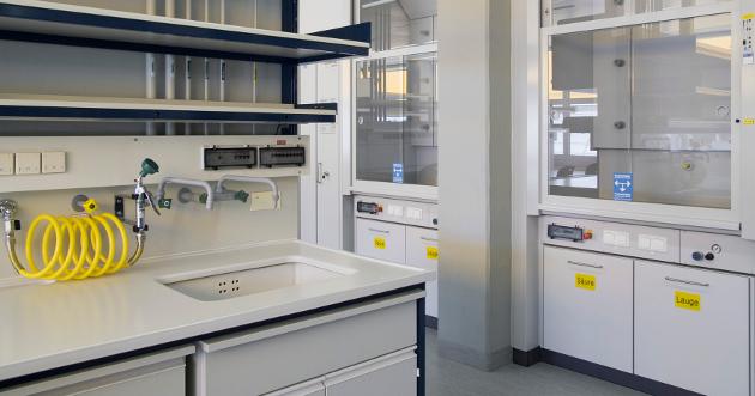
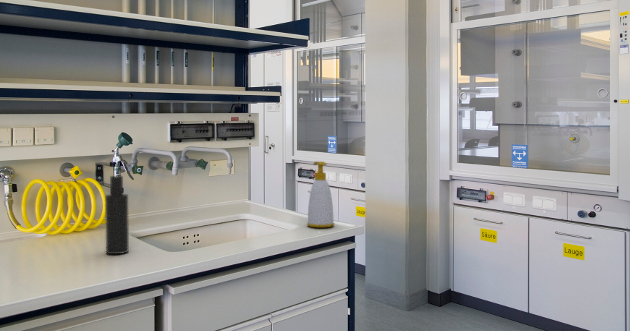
+ soap bottle [306,161,335,228]
+ atomizer [104,175,130,255]
